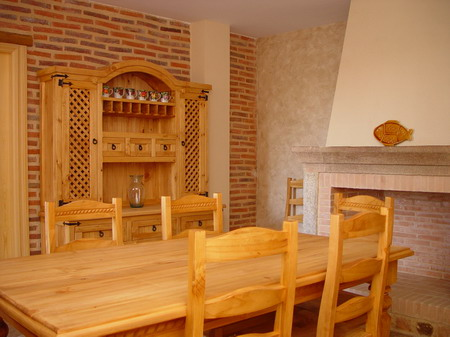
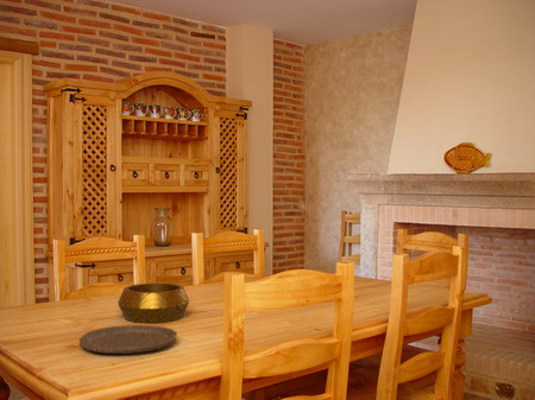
+ decorative bowl [117,282,190,324]
+ plate [78,324,178,355]
